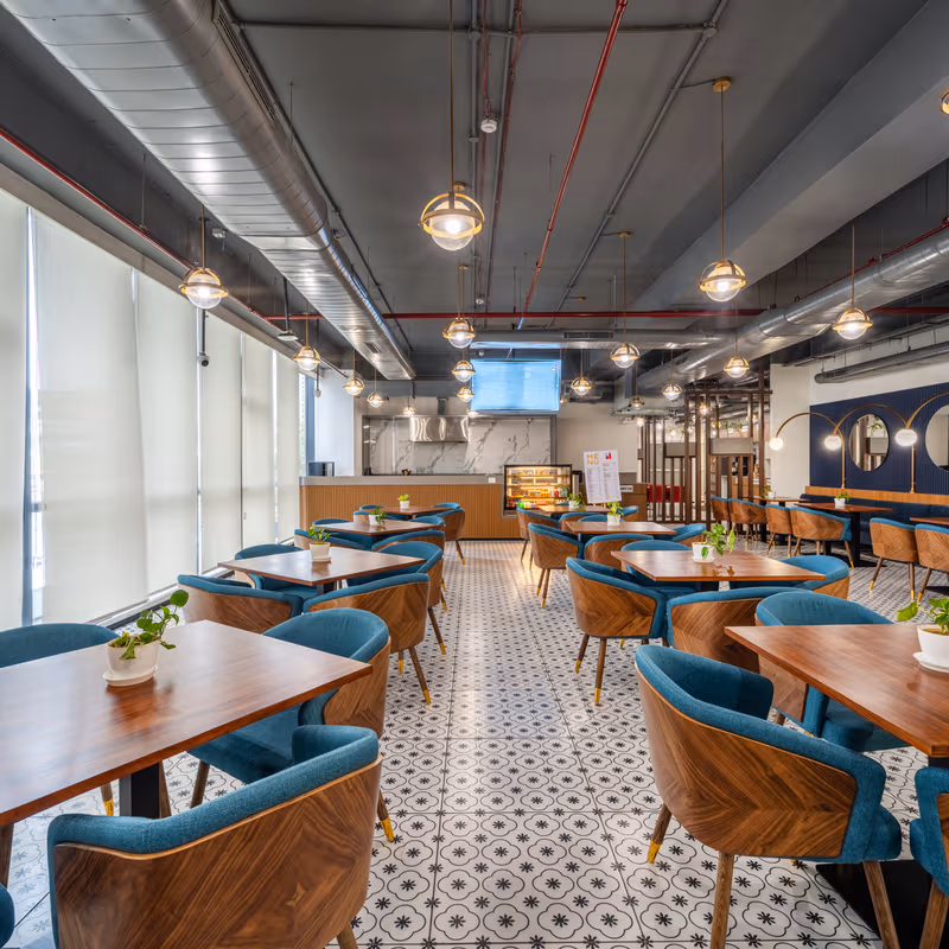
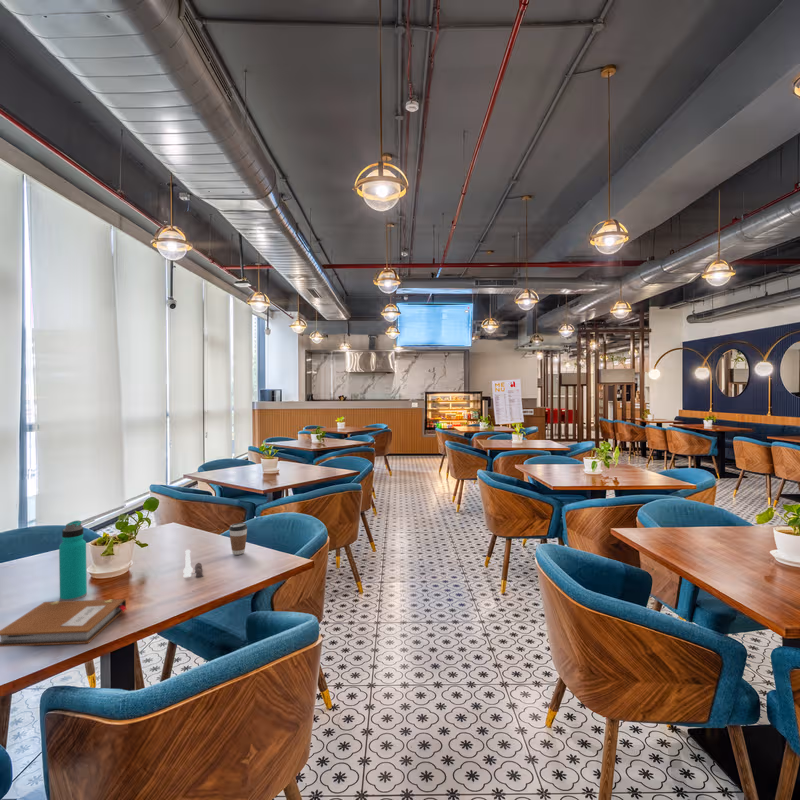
+ notebook [0,598,128,648]
+ salt and pepper shaker set [183,549,204,578]
+ water bottle [58,520,88,601]
+ coffee cup [228,522,248,556]
